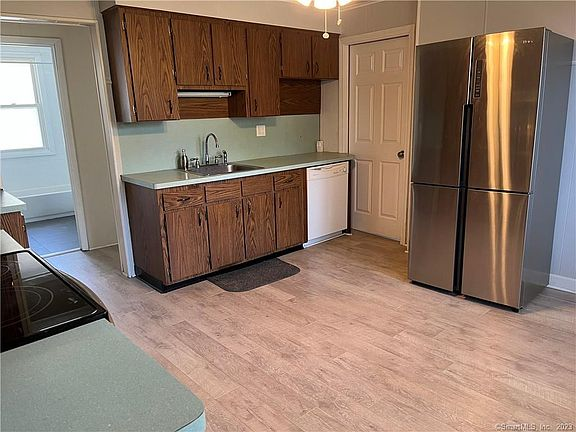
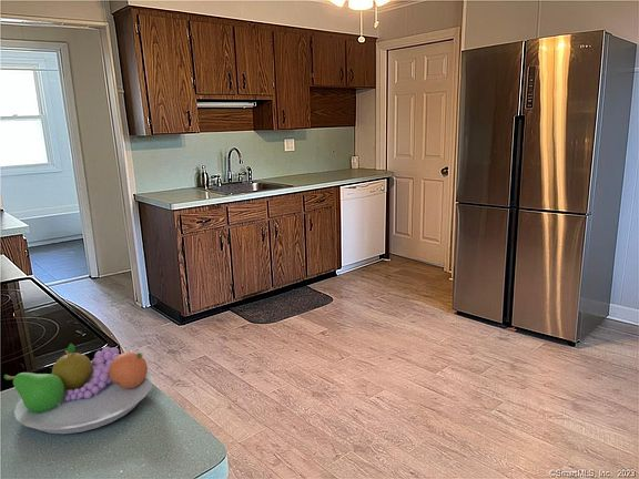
+ fruit bowl [3,343,154,435]
